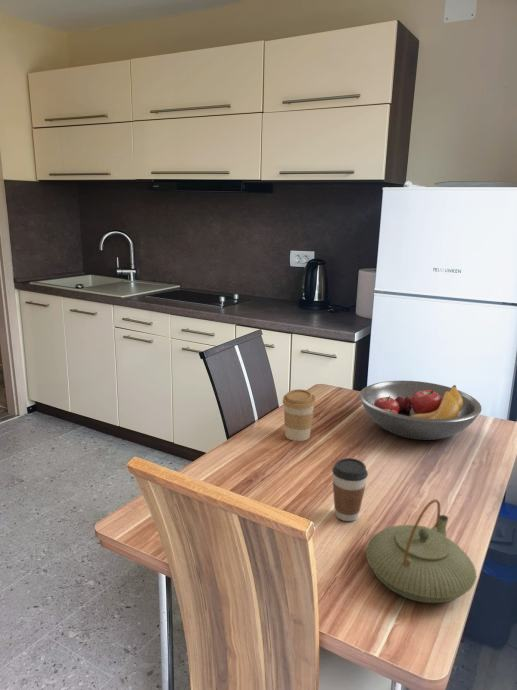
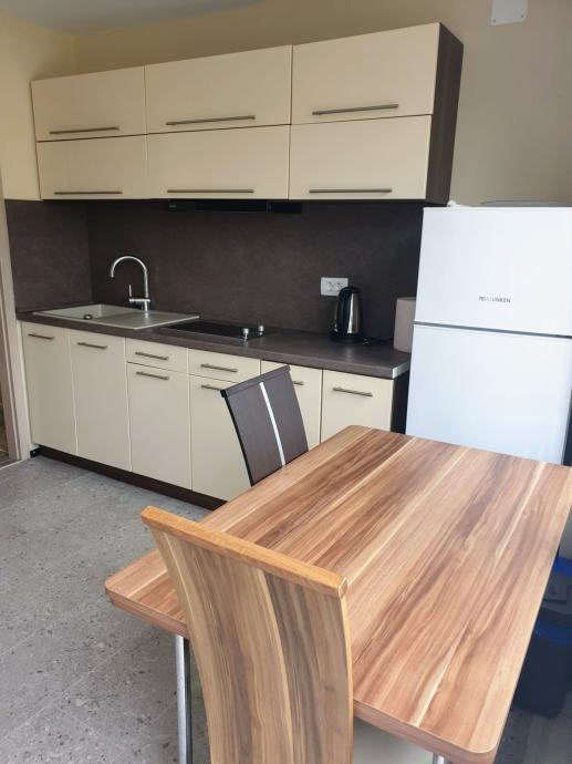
- coffee cup [331,457,369,522]
- fruit bowl [358,380,483,441]
- teapot [365,499,477,604]
- coffee cup [282,388,317,442]
